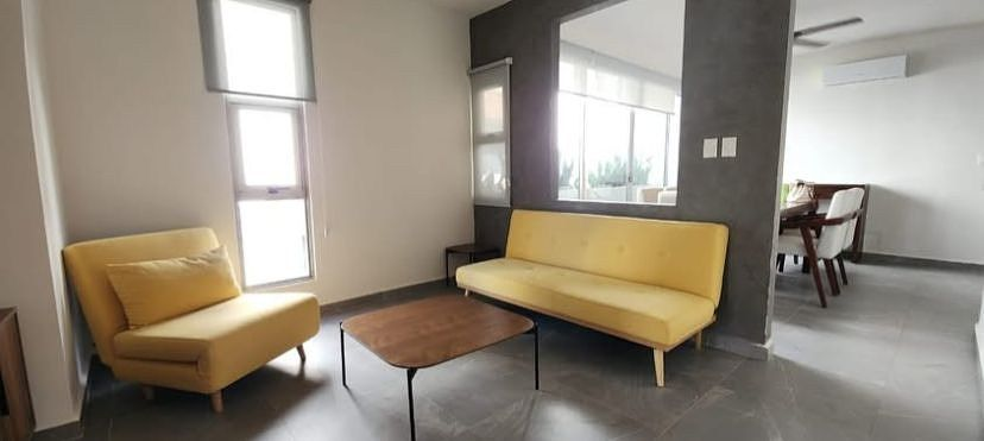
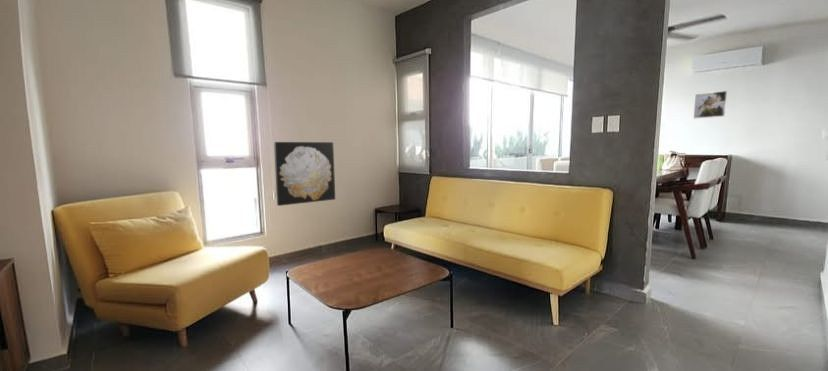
+ wall art [273,141,336,207]
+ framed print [692,90,728,120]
